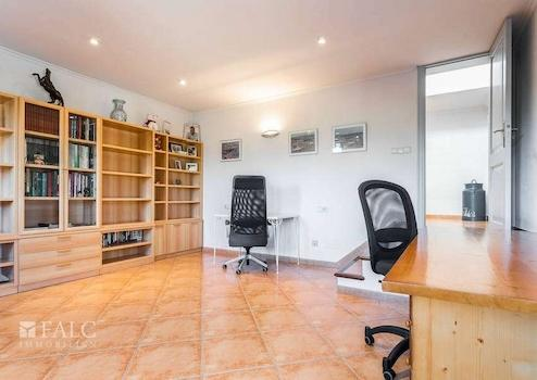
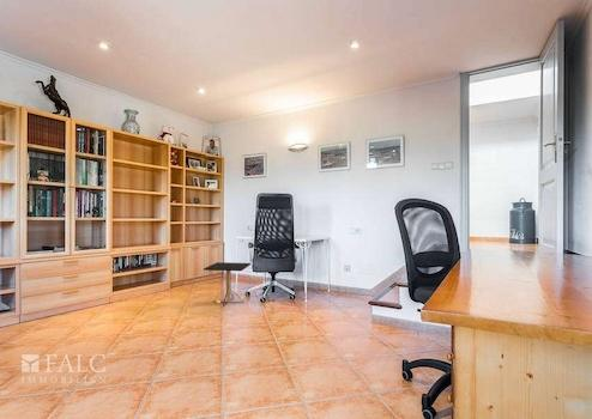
+ side table [203,261,252,308]
